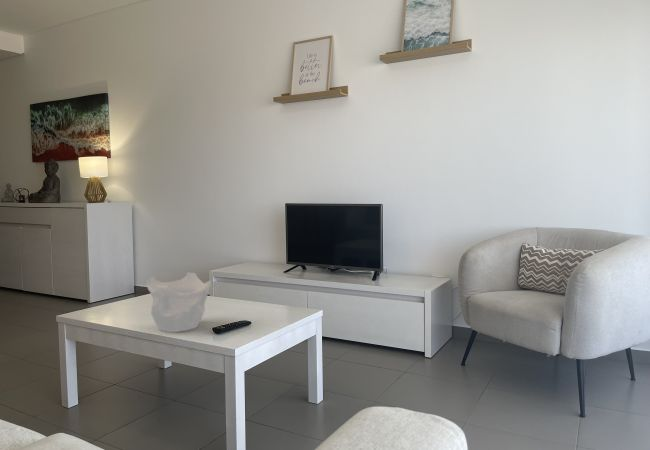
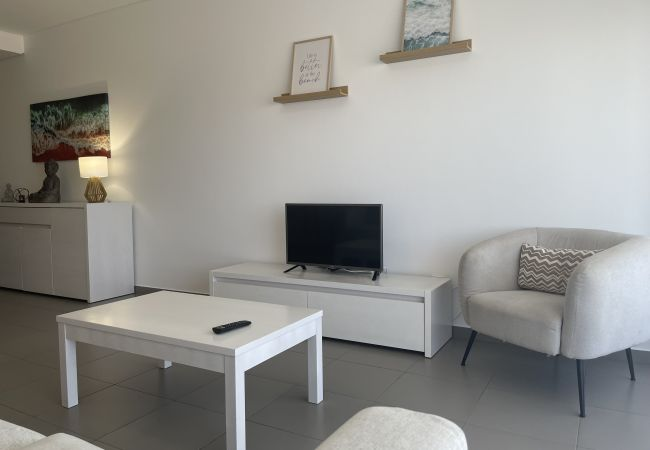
- decorative bowl [146,272,212,333]
